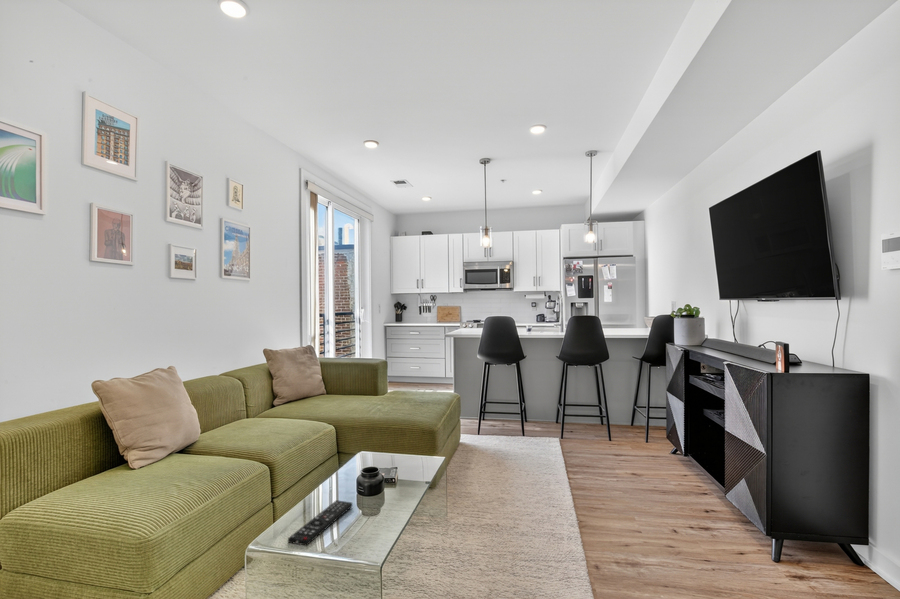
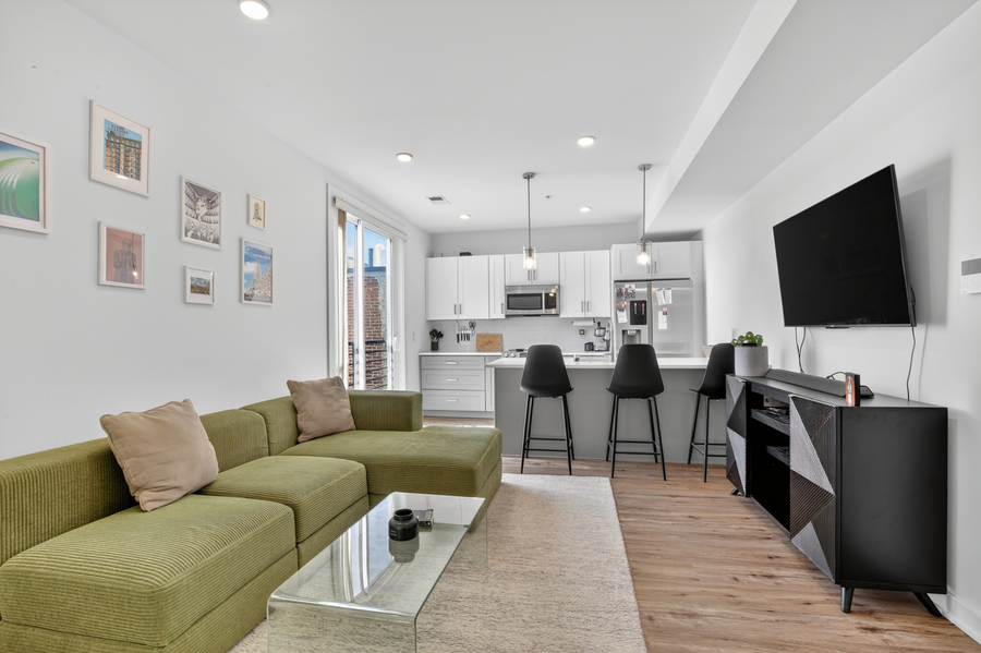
- remote control [287,499,353,546]
